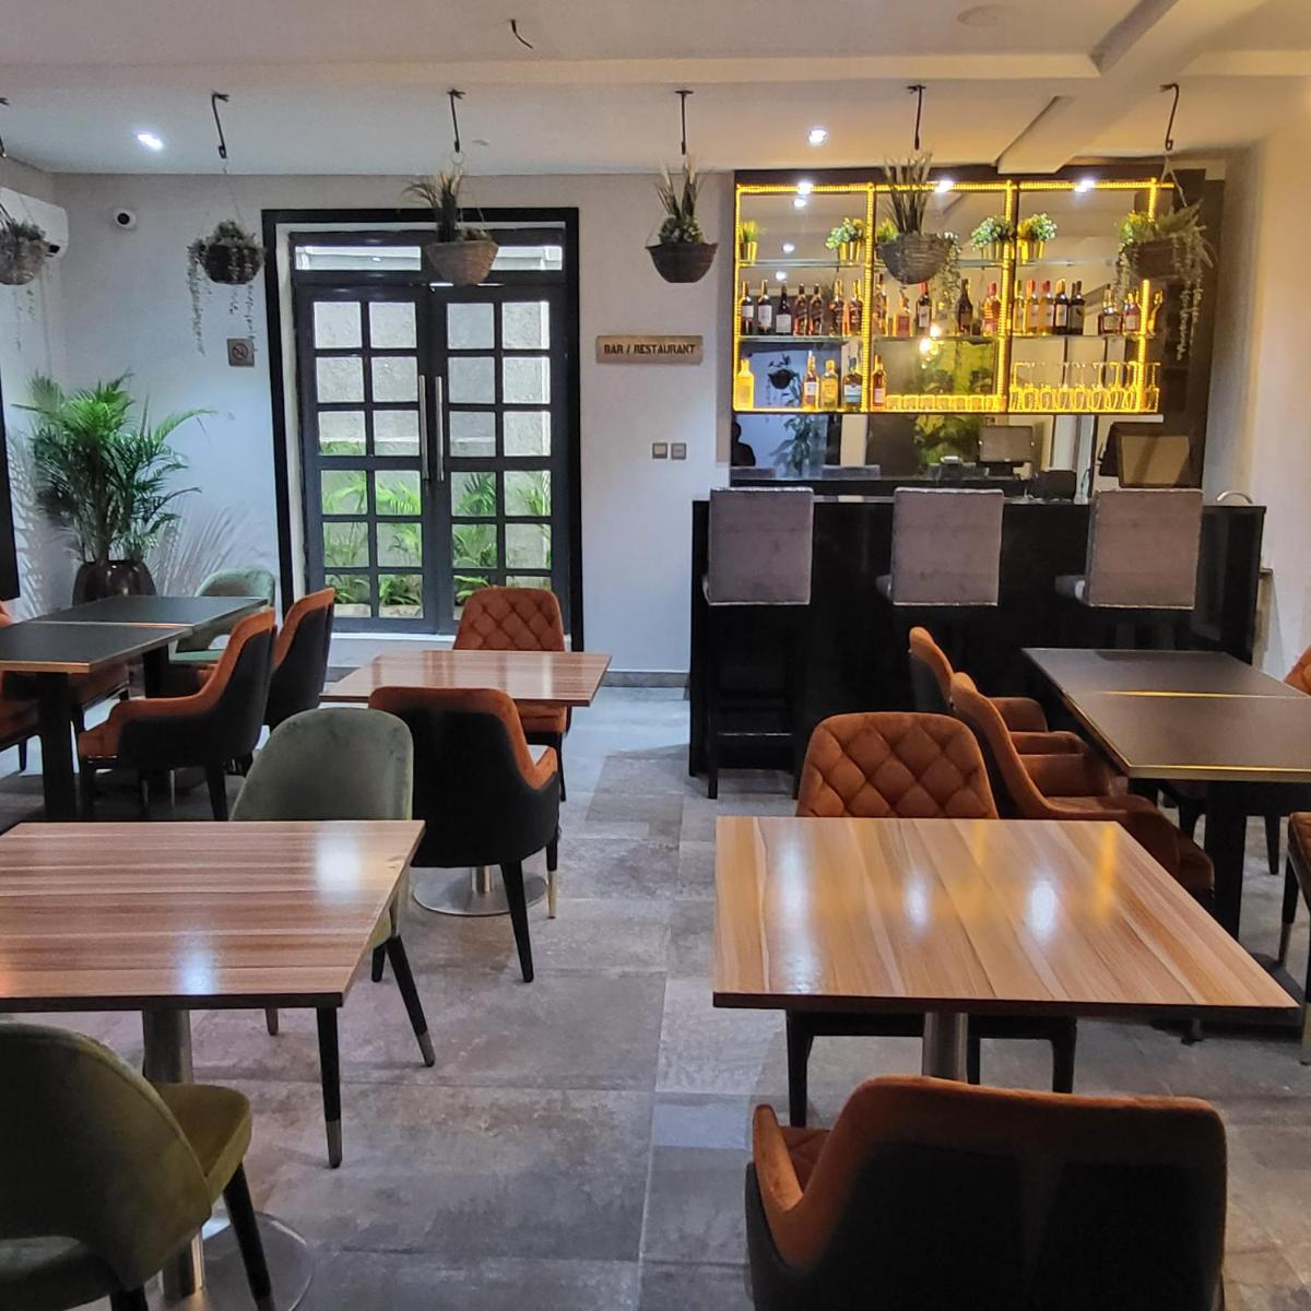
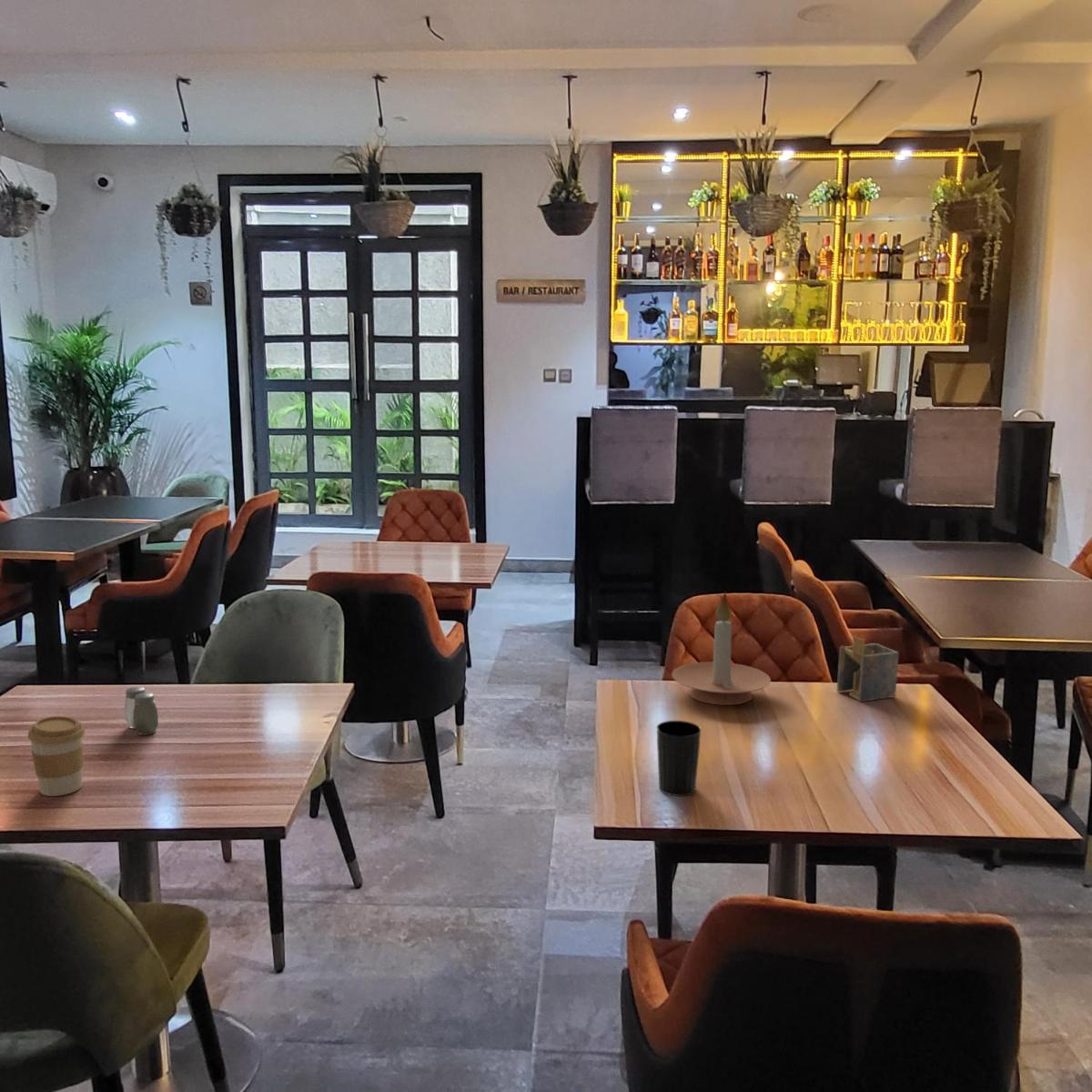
+ candle holder [671,591,772,706]
+ napkin holder [835,634,900,703]
+ salt and pepper shaker [124,686,159,736]
+ coffee cup [26,715,86,797]
+ cup [656,720,702,797]
